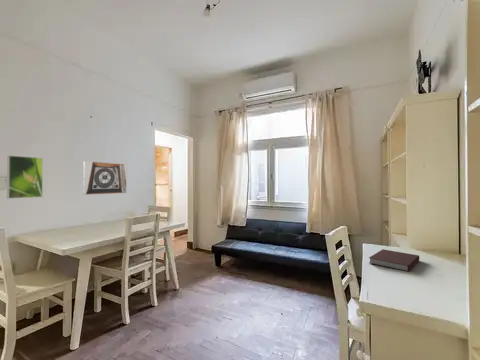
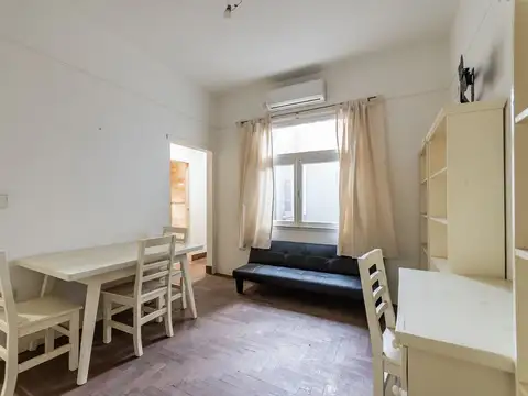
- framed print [6,154,44,200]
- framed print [82,160,127,196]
- notebook [368,248,420,273]
